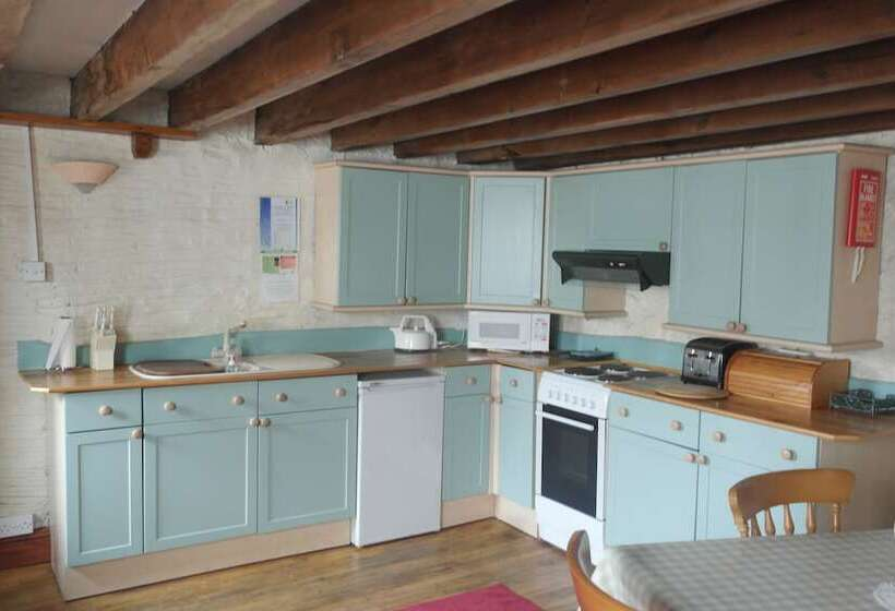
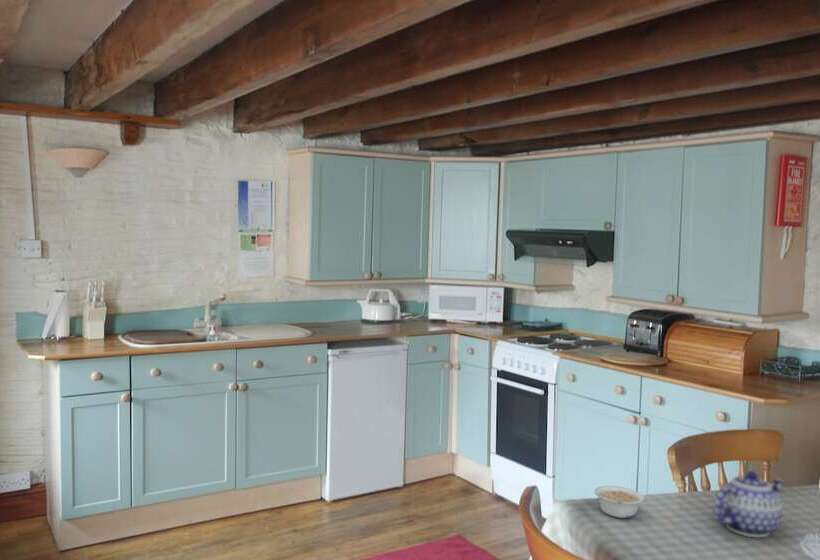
+ legume [593,485,645,519]
+ teapot [713,470,786,538]
